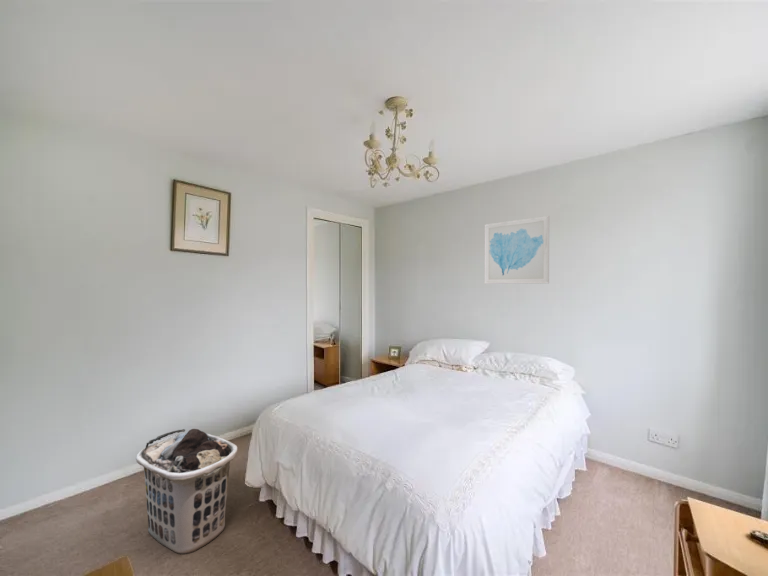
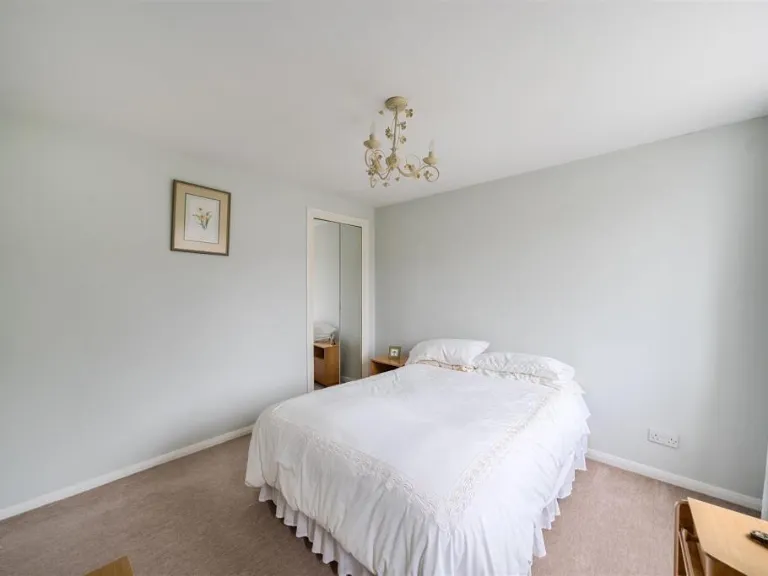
- wall art [484,215,550,285]
- clothes hamper [135,428,239,555]
